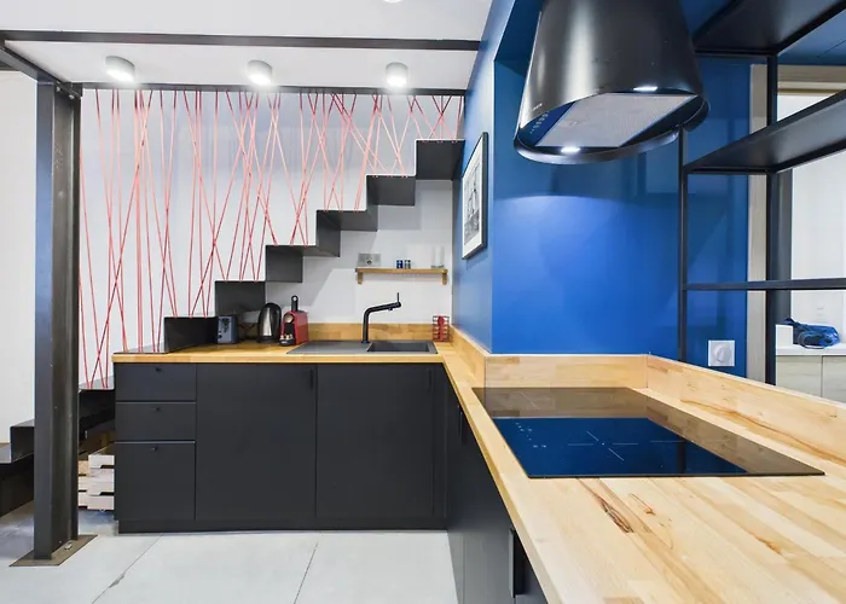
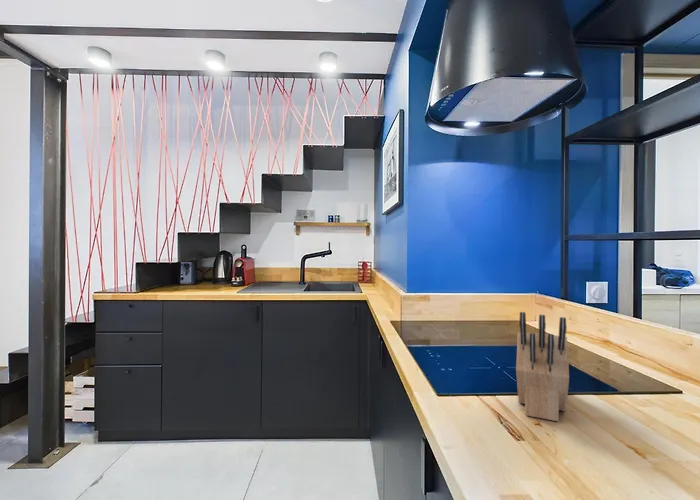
+ knife block [515,311,570,422]
